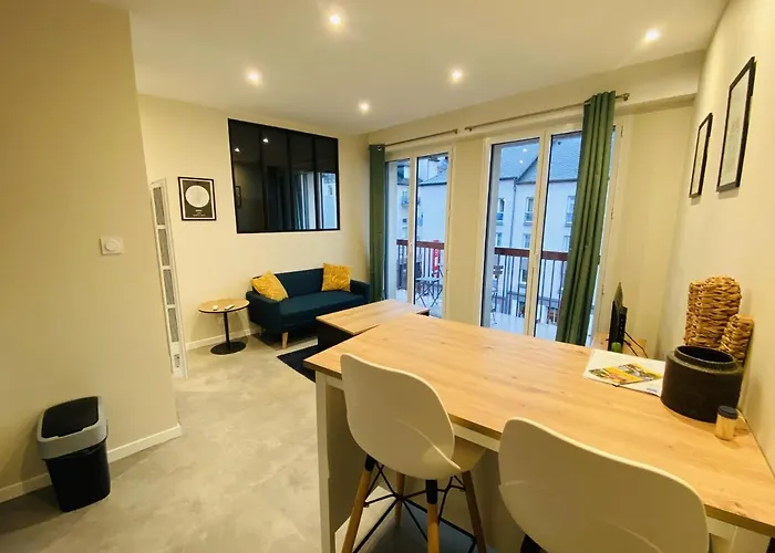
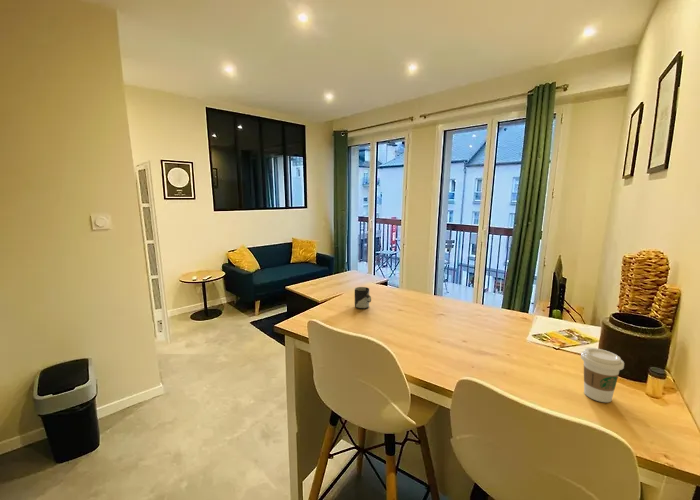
+ coffee cup [580,347,625,403]
+ cup [354,286,372,310]
